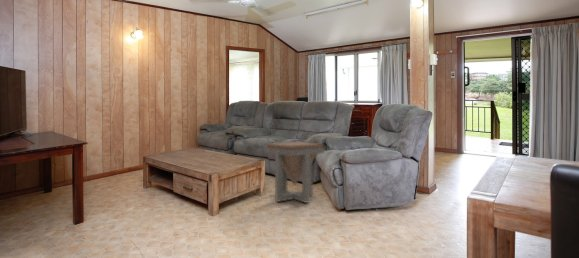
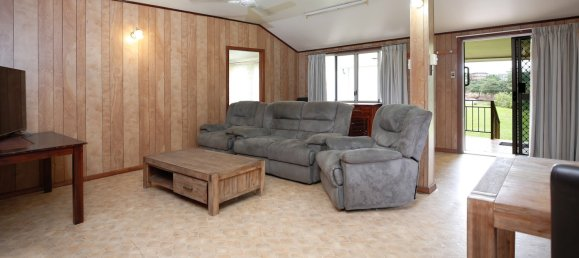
- side table [264,141,325,204]
